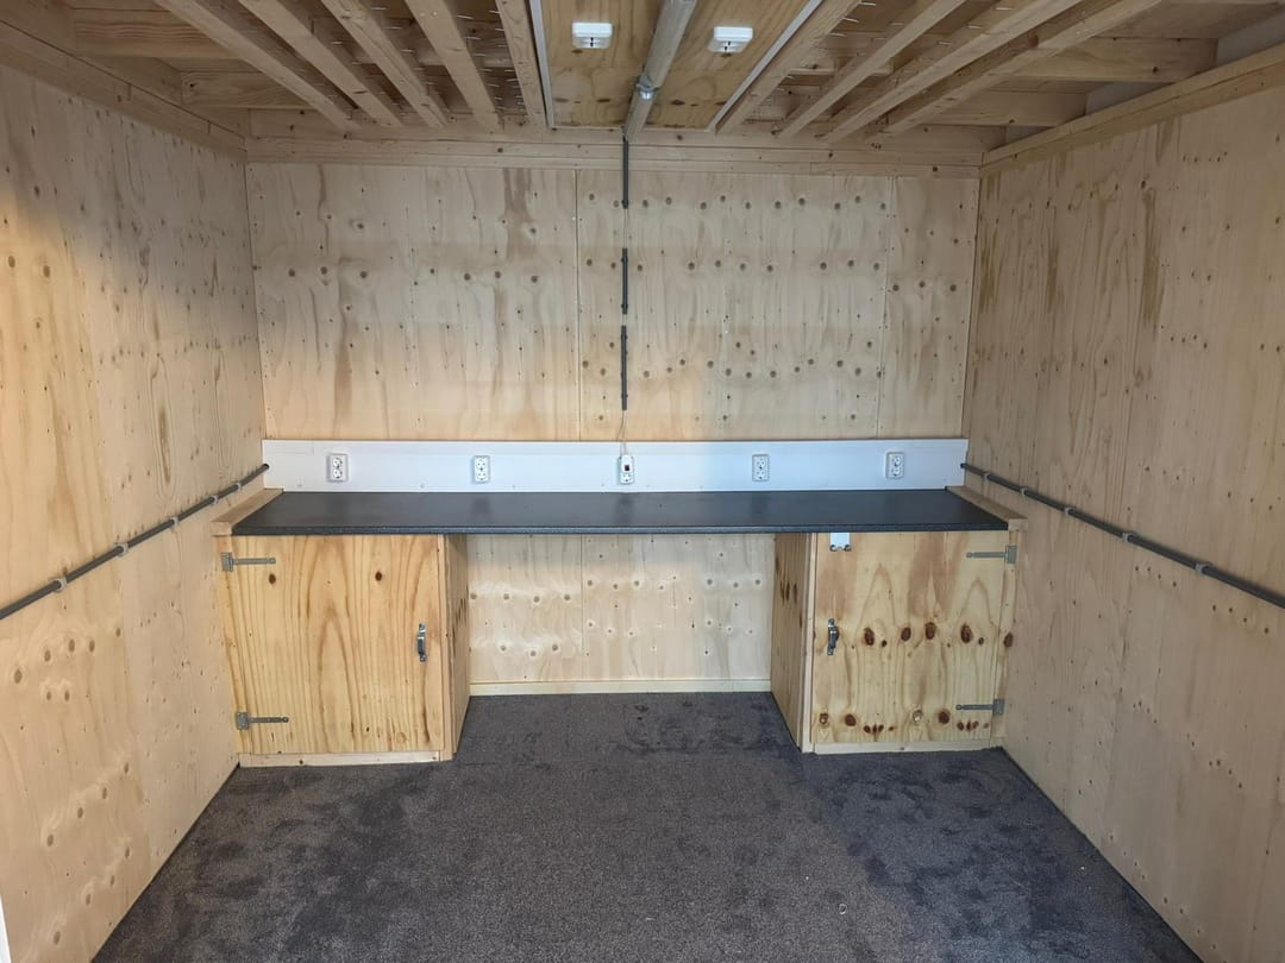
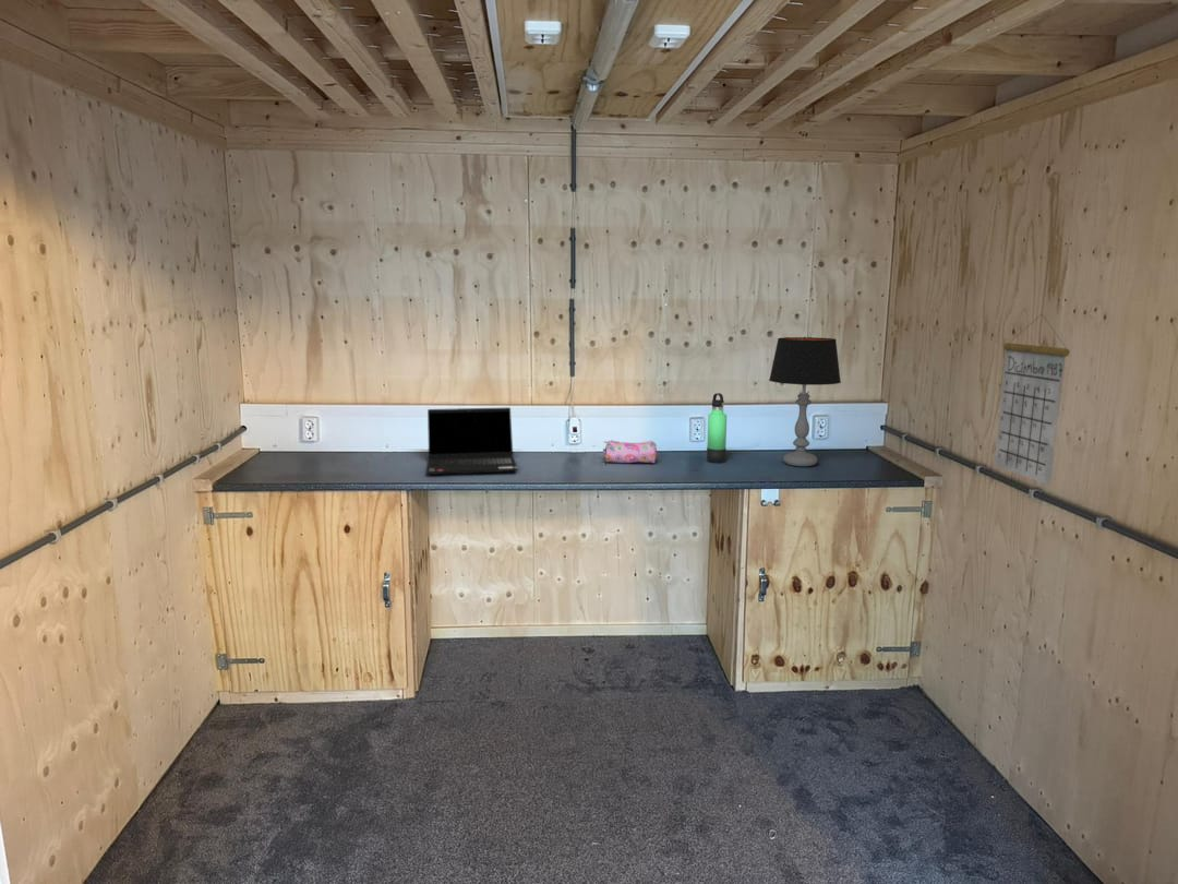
+ pencil case [602,439,658,464]
+ calendar [994,313,1071,487]
+ laptop computer [425,406,519,476]
+ thermos bottle [706,392,728,465]
+ table lamp [768,336,842,467]
